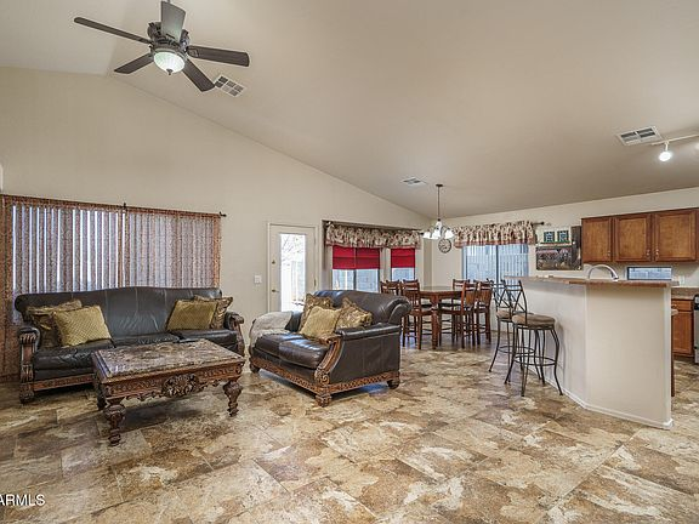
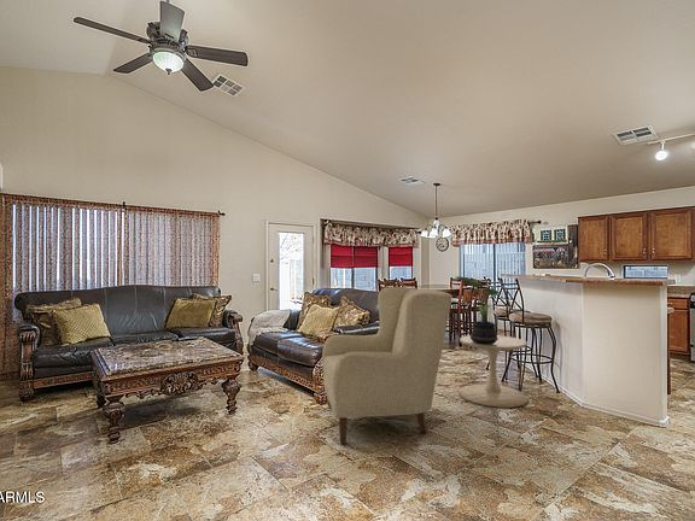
+ side table [459,334,530,409]
+ chair [321,286,454,445]
+ potted plant [455,275,501,344]
